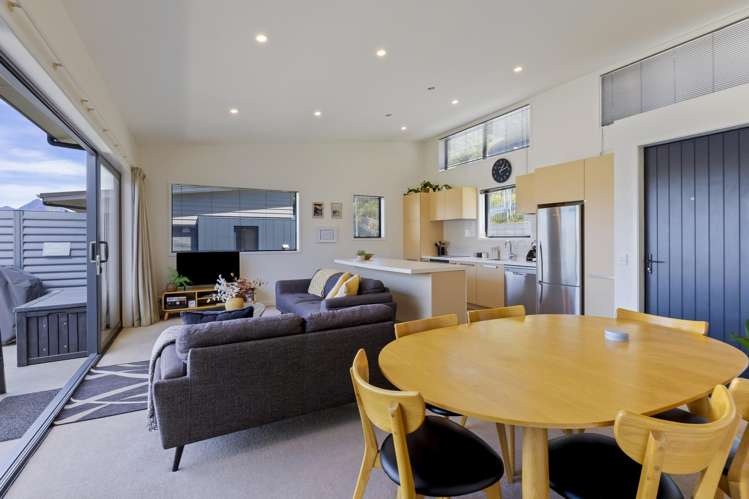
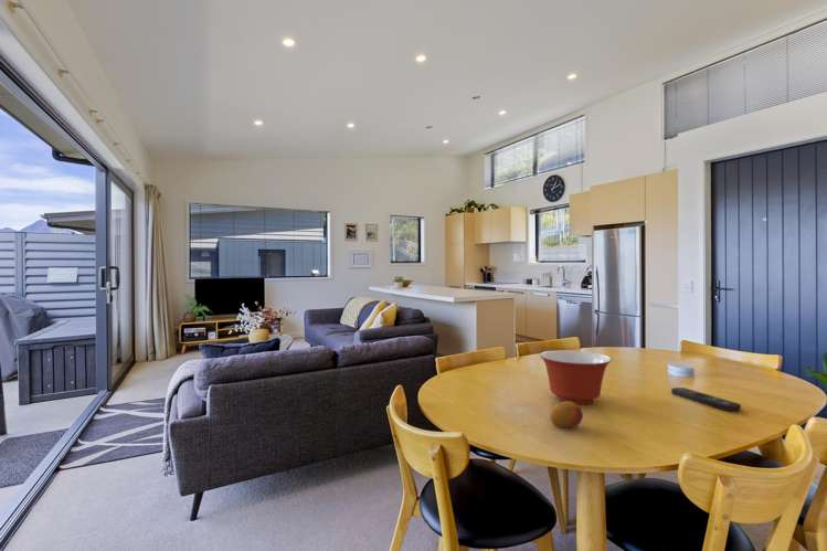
+ mixing bowl [539,349,613,405]
+ remote control [670,386,742,412]
+ fruit [550,401,584,428]
